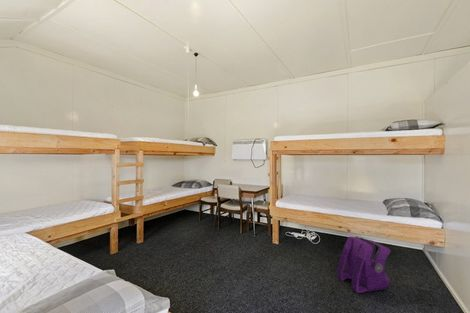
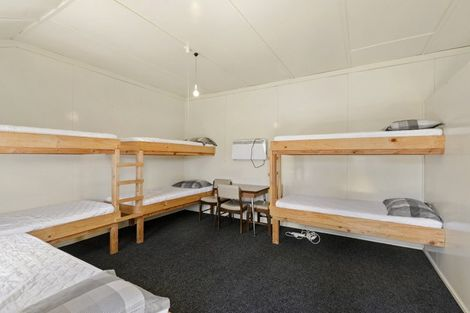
- backpack [336,236,392,294]
